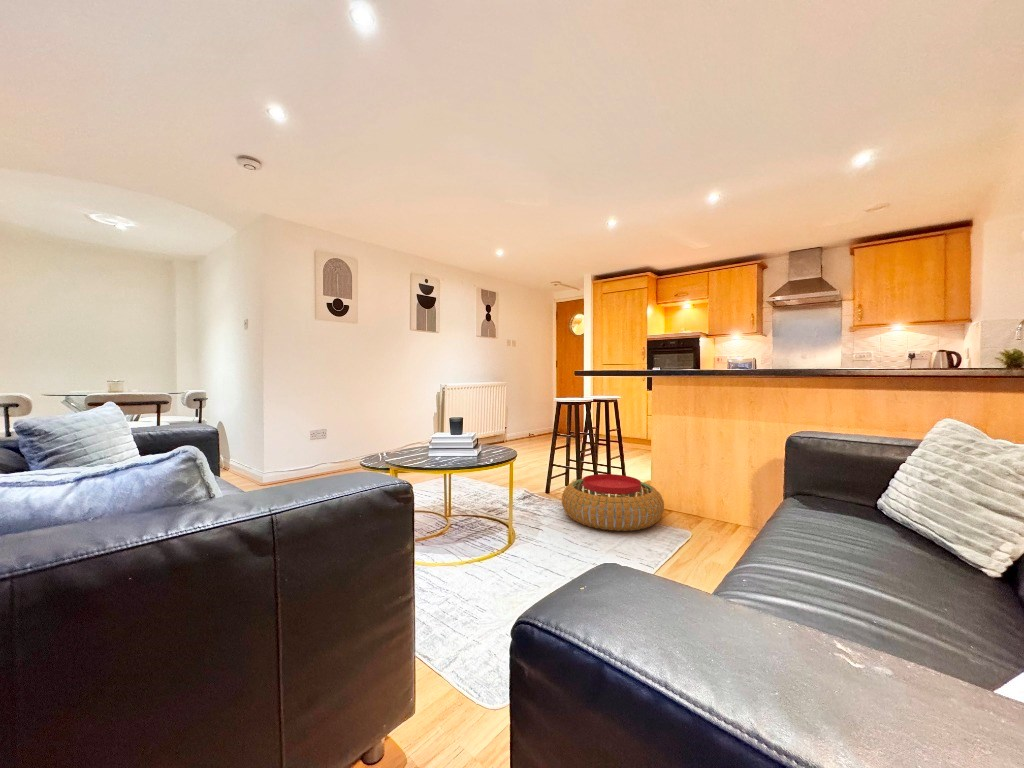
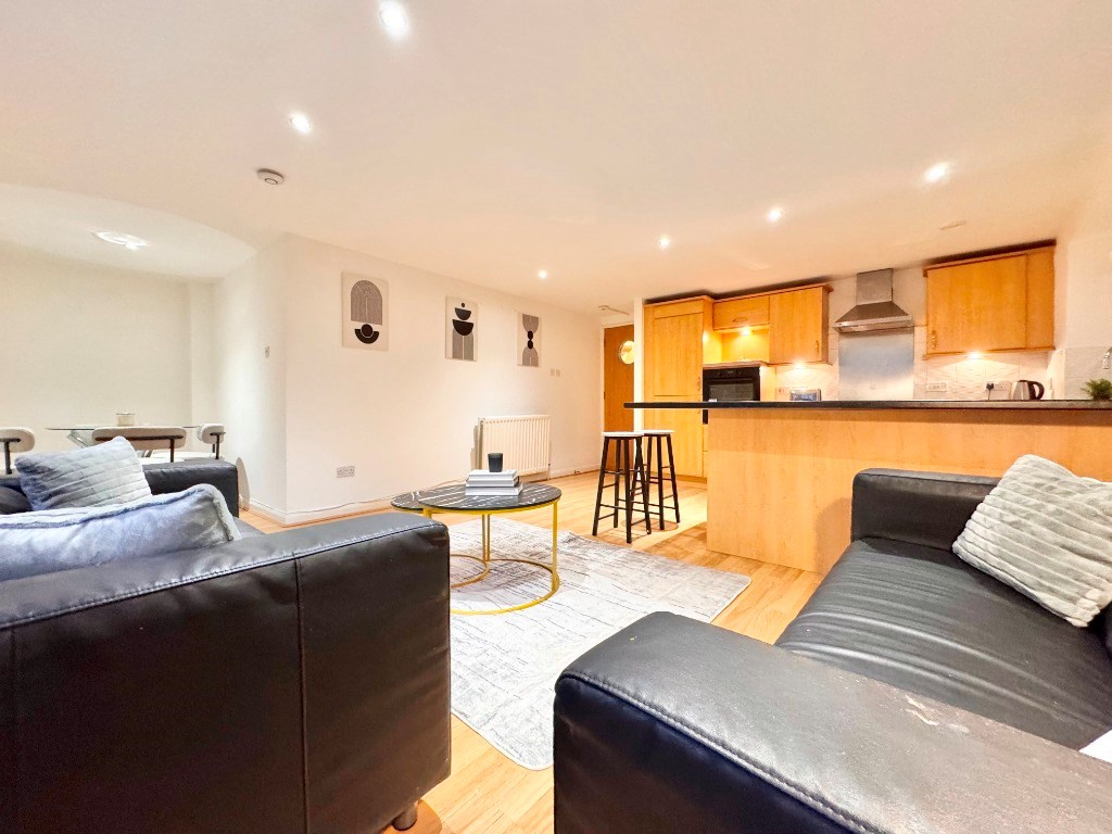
- pouf [561,473,665,532]
